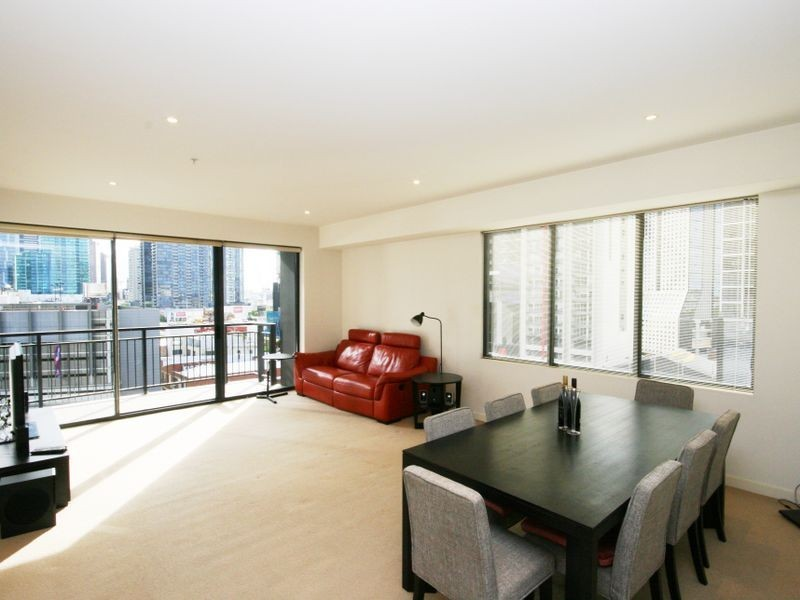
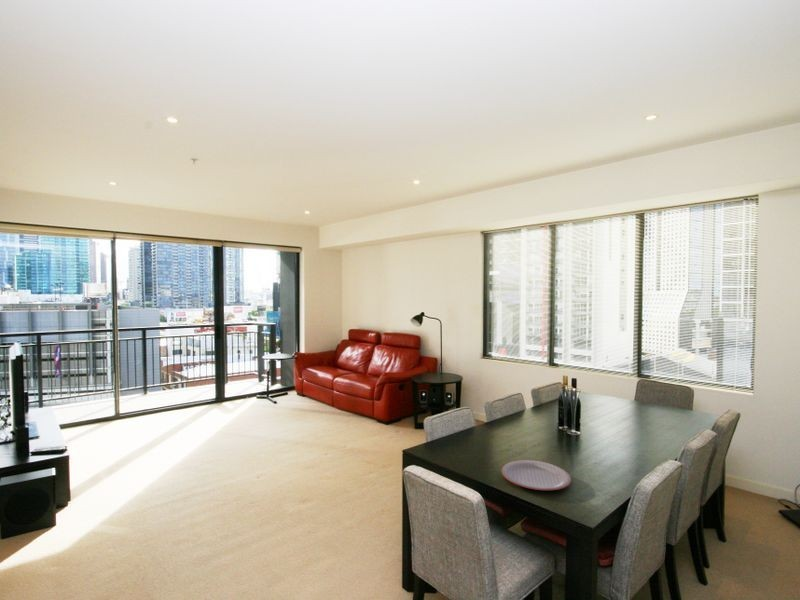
+ plate [501,459,572,491]
